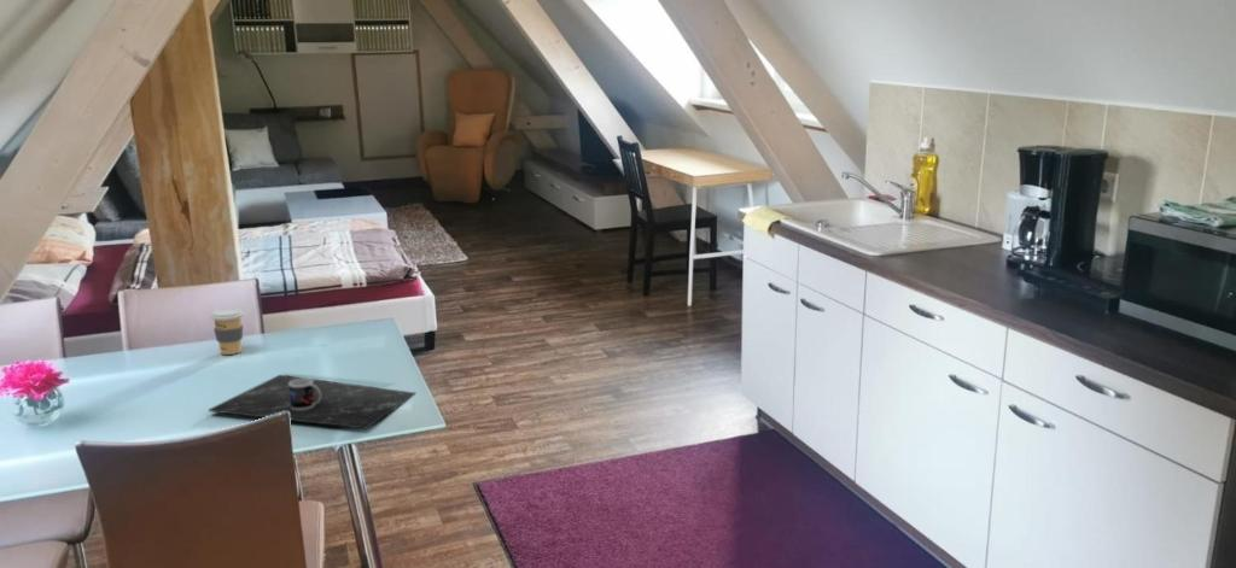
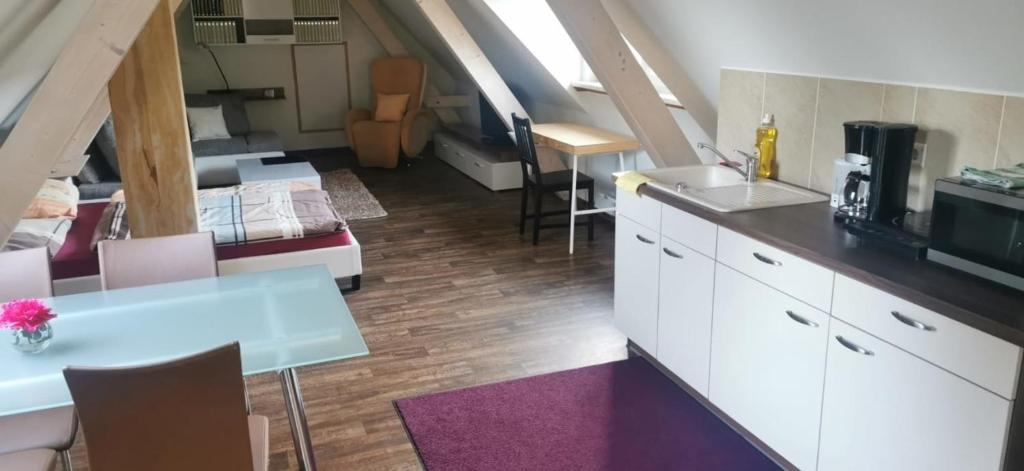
- coffee cup [209,308,245,356]
- placemat [208,374,418,431]
